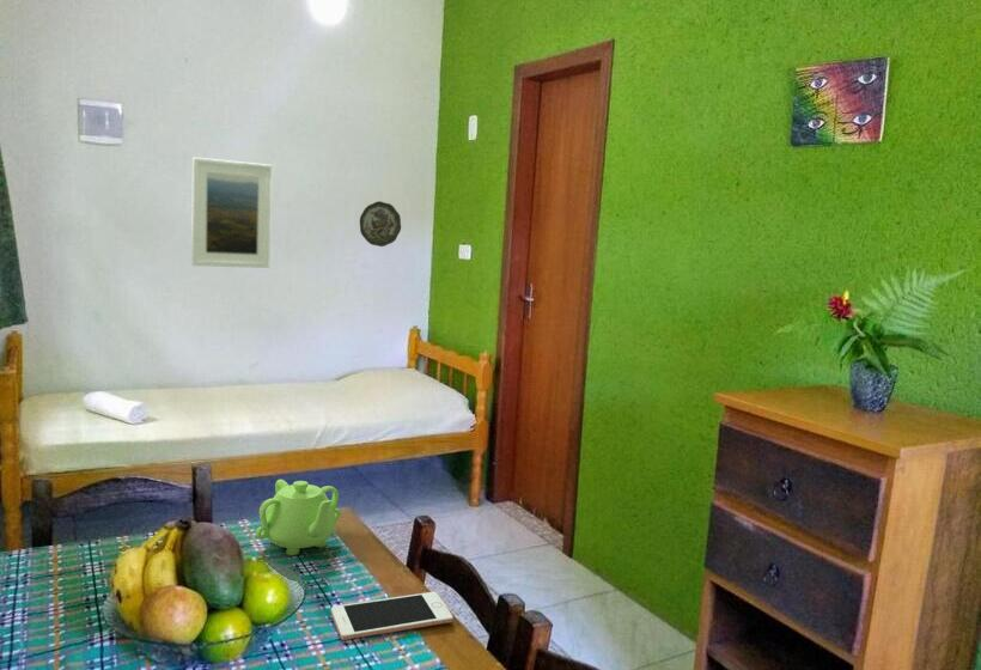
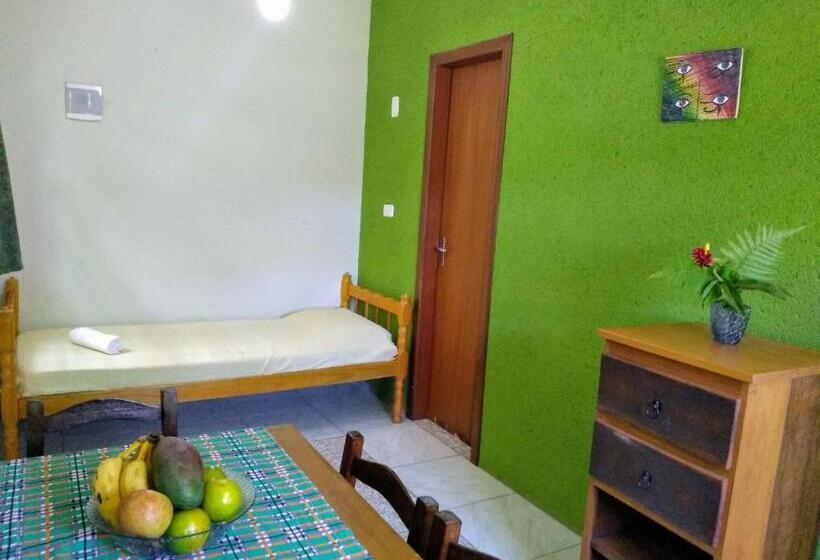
- cell phone [330,591,455,641]
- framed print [191,156,273,269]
- teapot [255,479,342,556]
- decorative plate [359,200,402,248]
